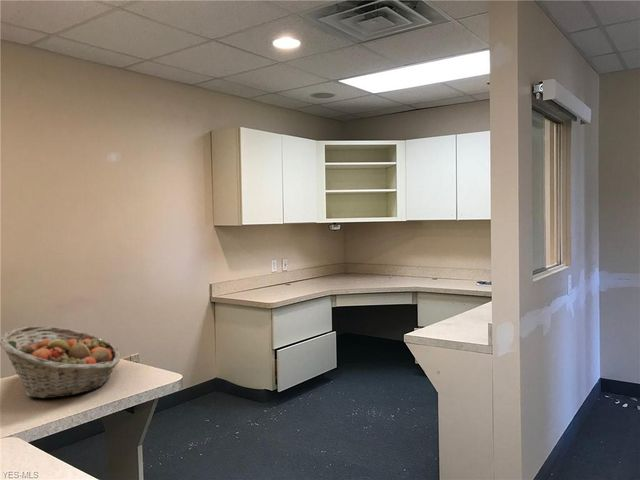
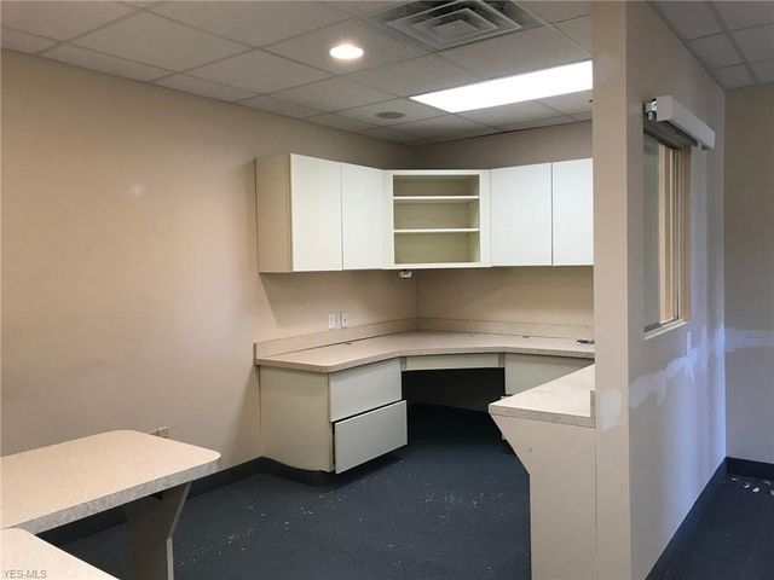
- fruit basket [0,325,121,399]
